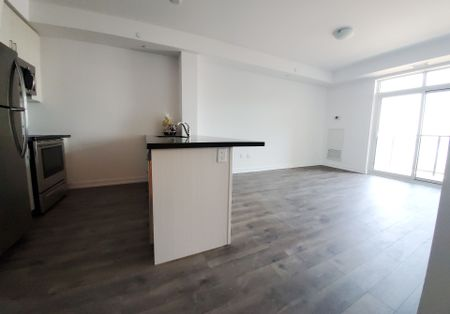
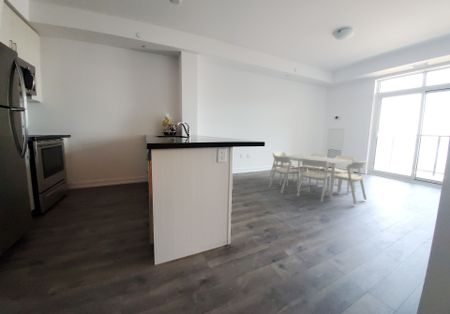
+ dining set [268,151,368,205]
